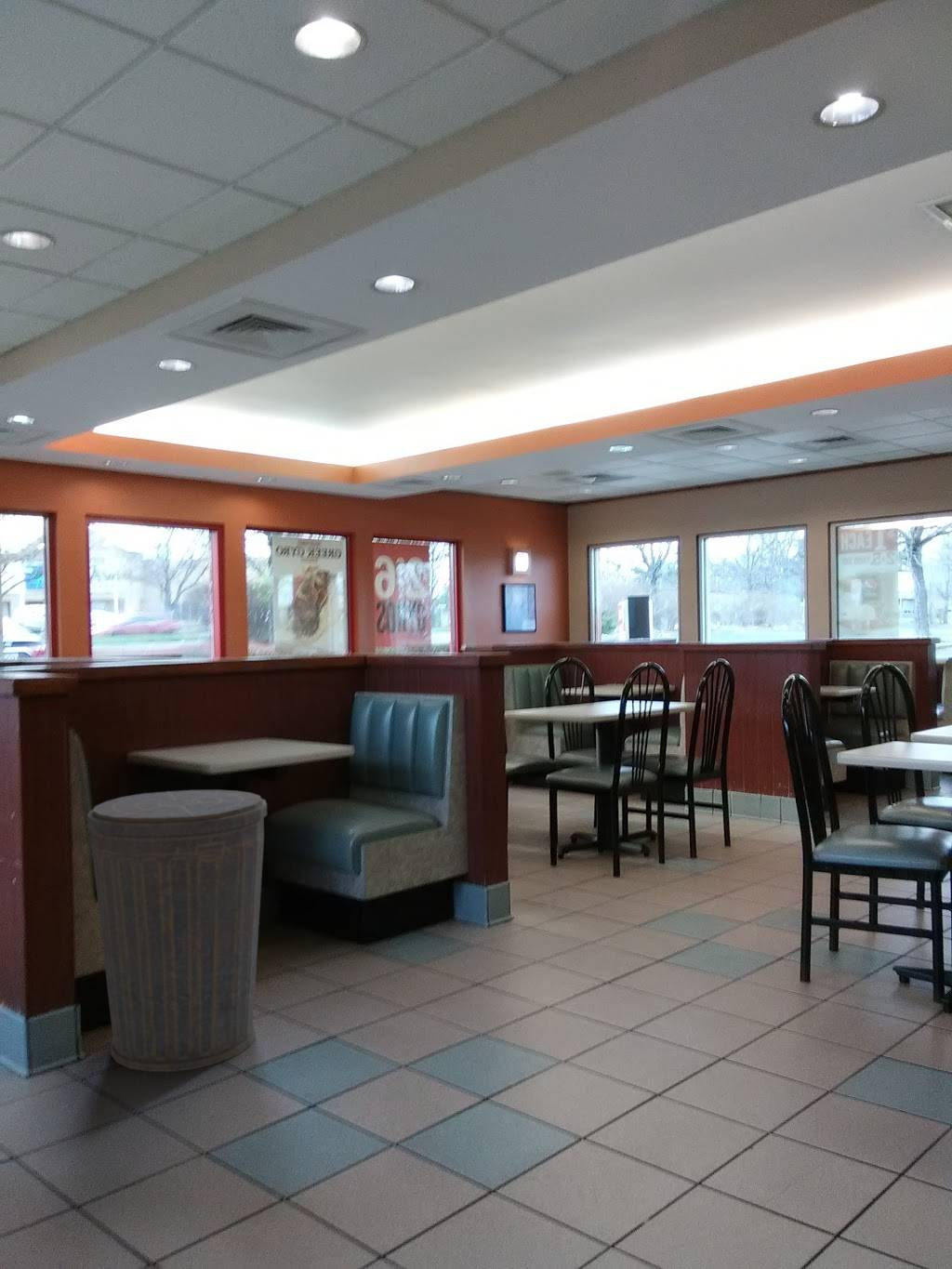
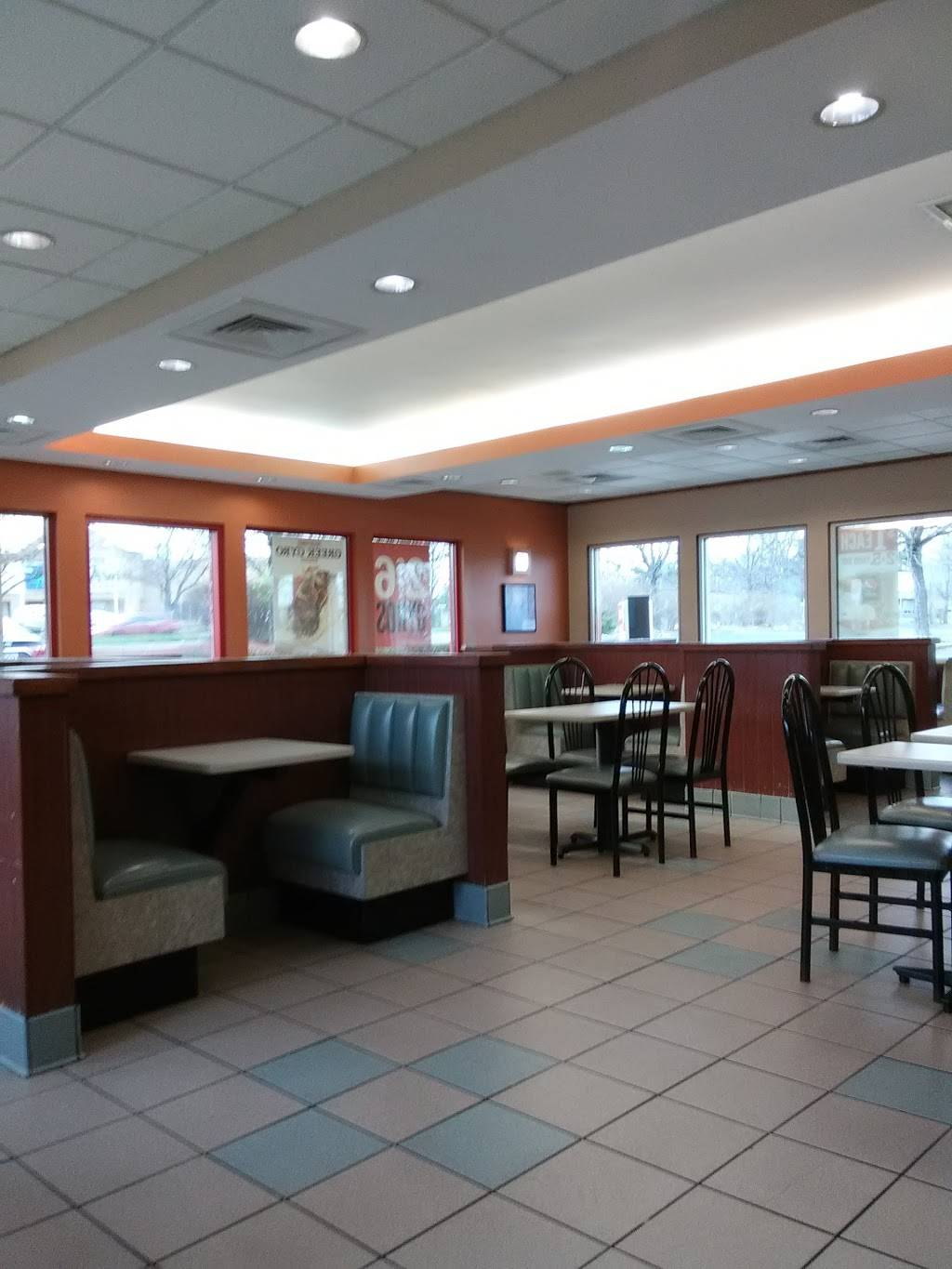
- trash can [86,789,268,1073]
